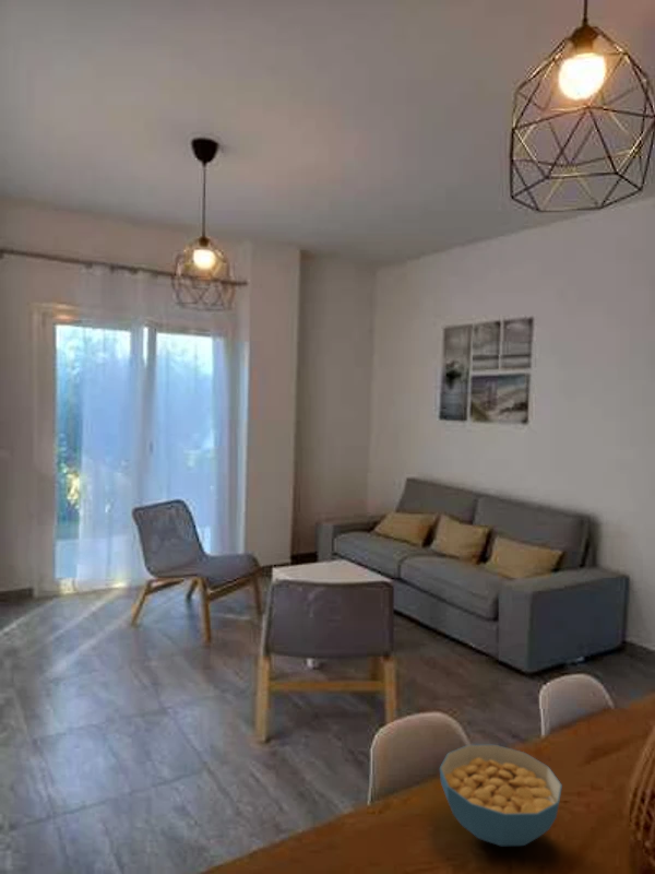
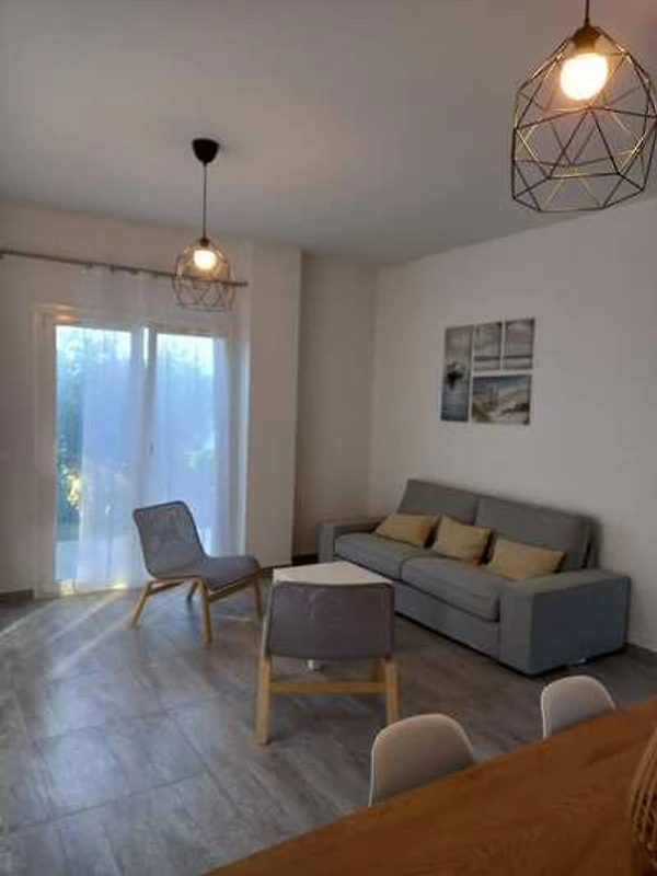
- cereal bowl [439,744,563,847]
